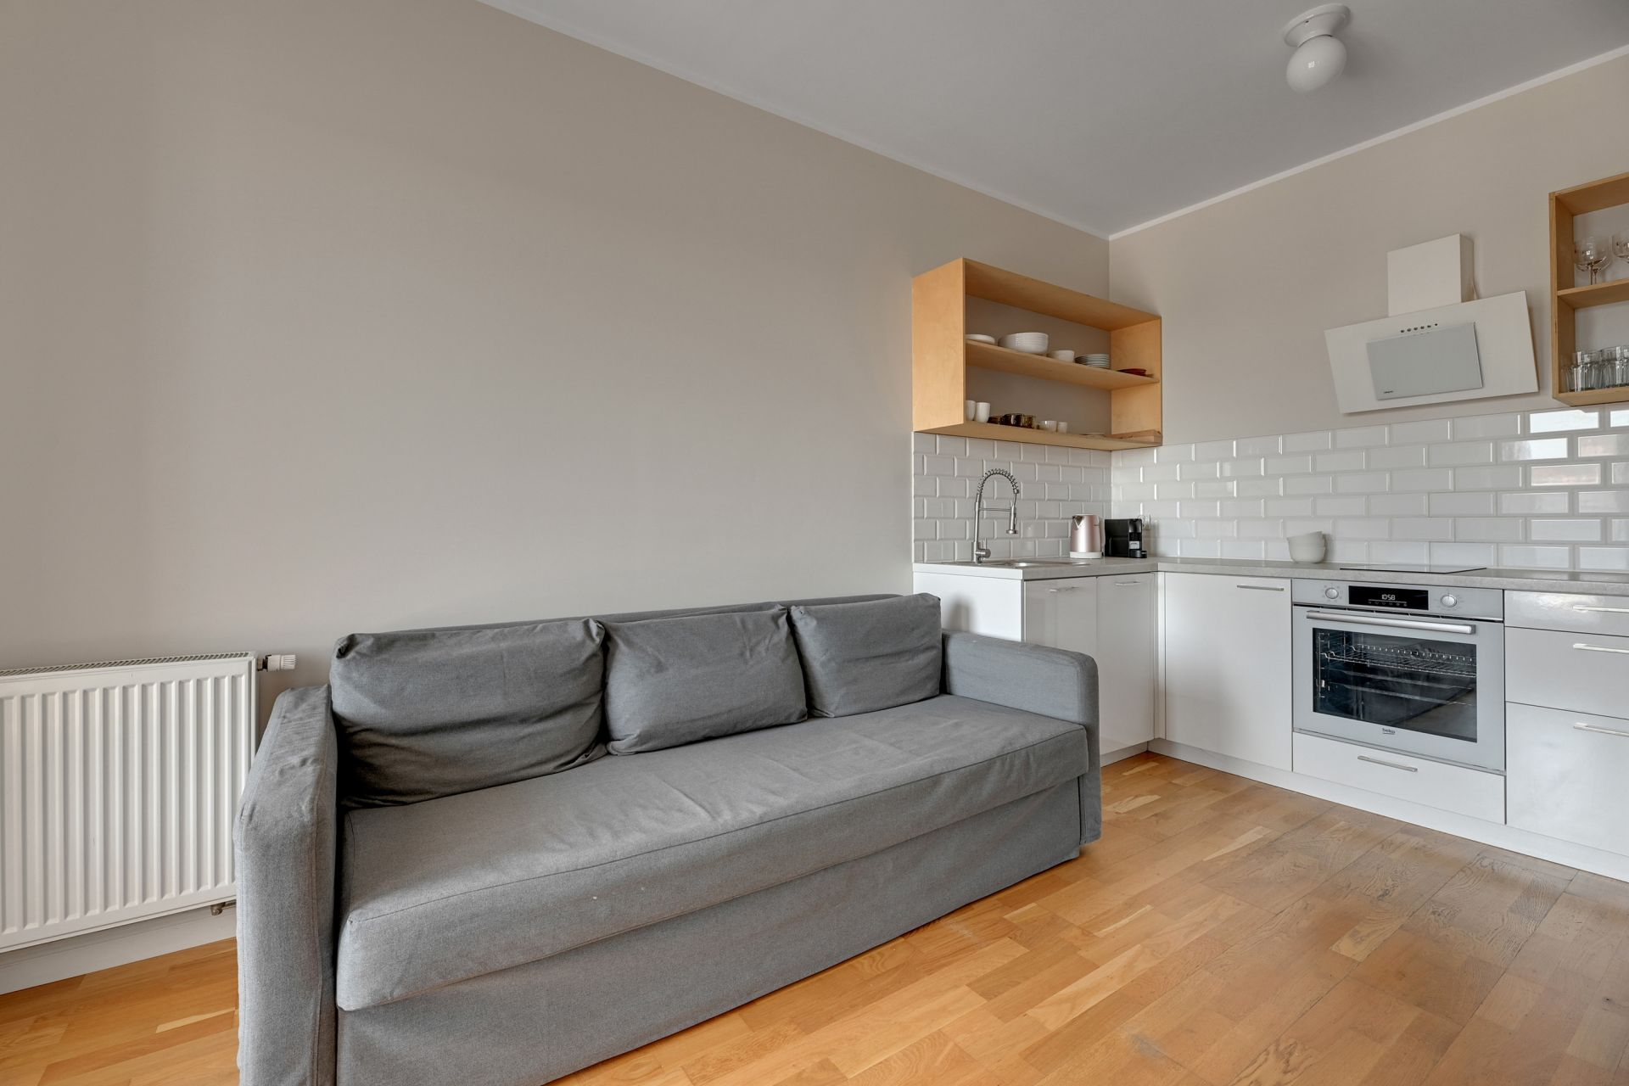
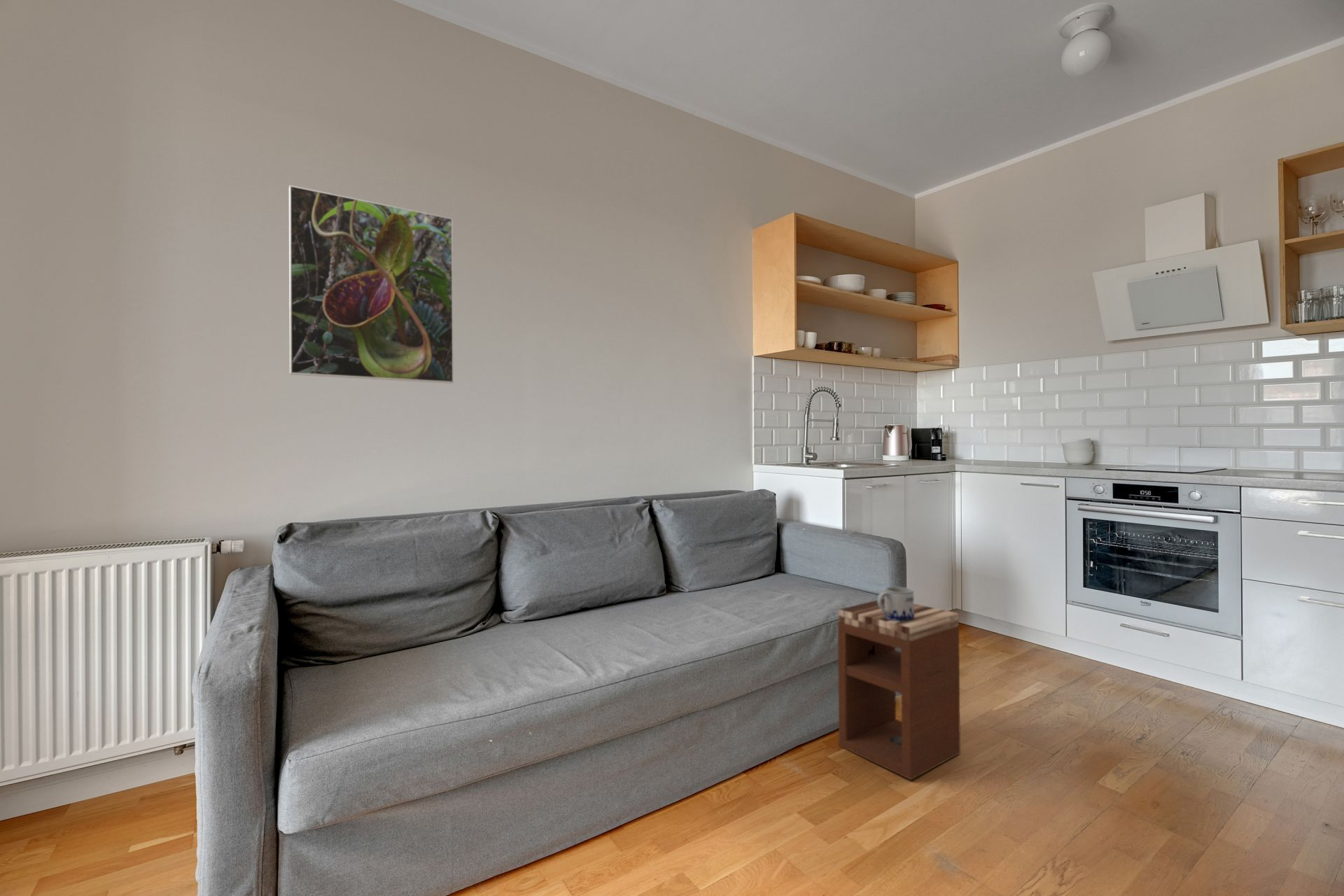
+ nightstand [837,598,961,780]
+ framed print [288,184,454,384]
+ mug [876,586,915,622]
